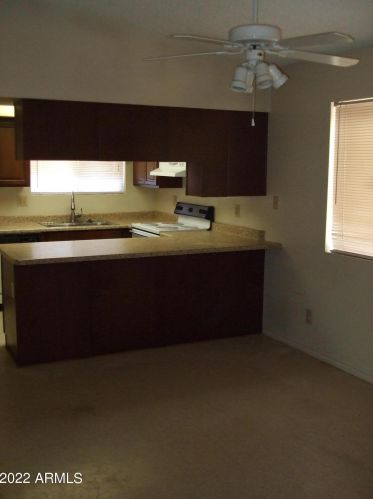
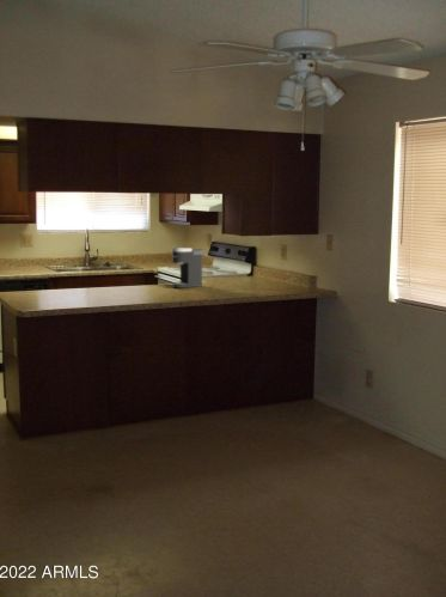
+ coffee maker [171,246,203,290]
